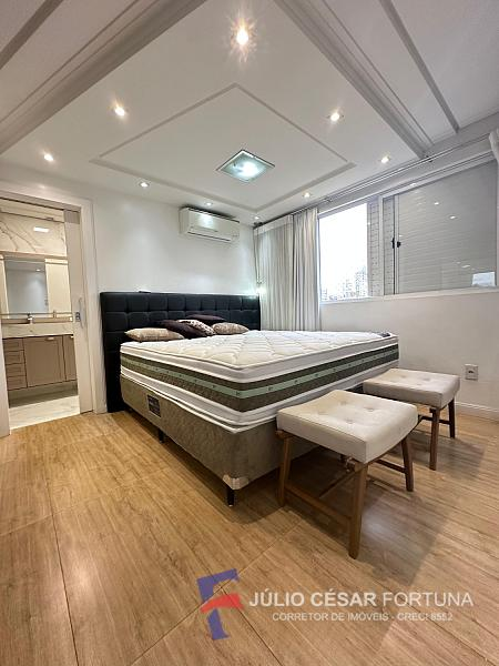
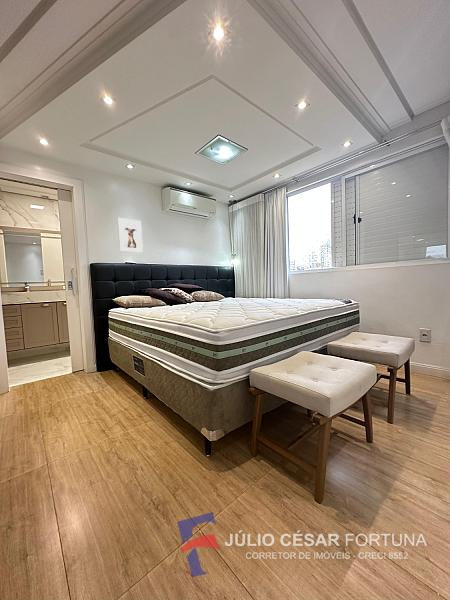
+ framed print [117,217,144,254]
